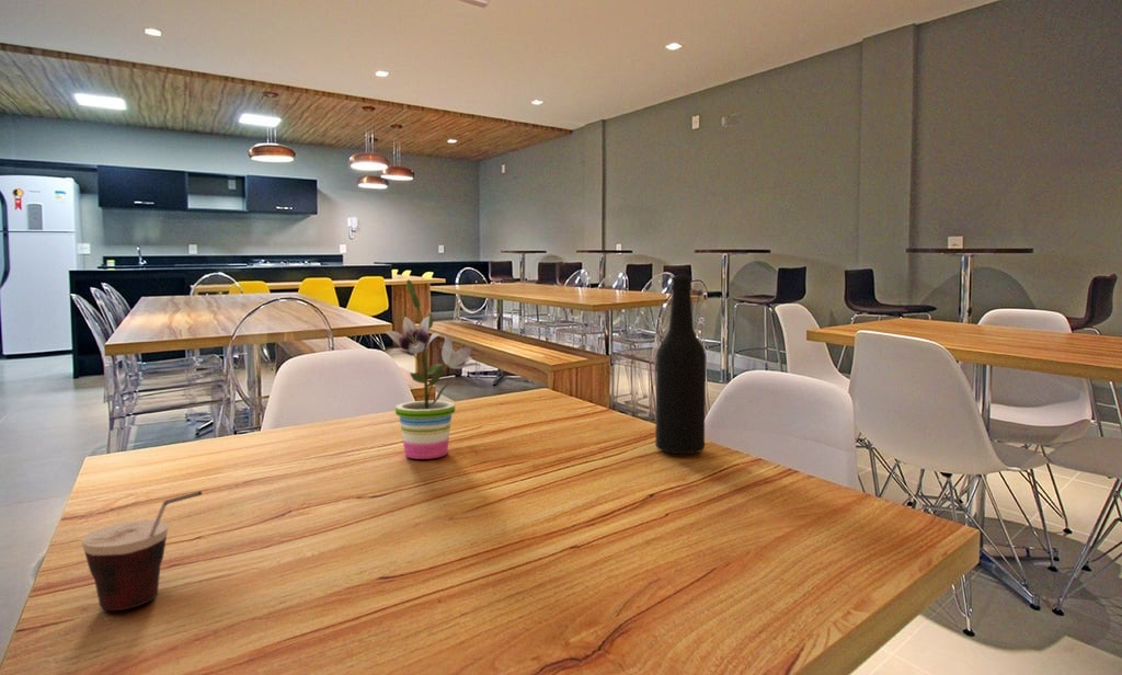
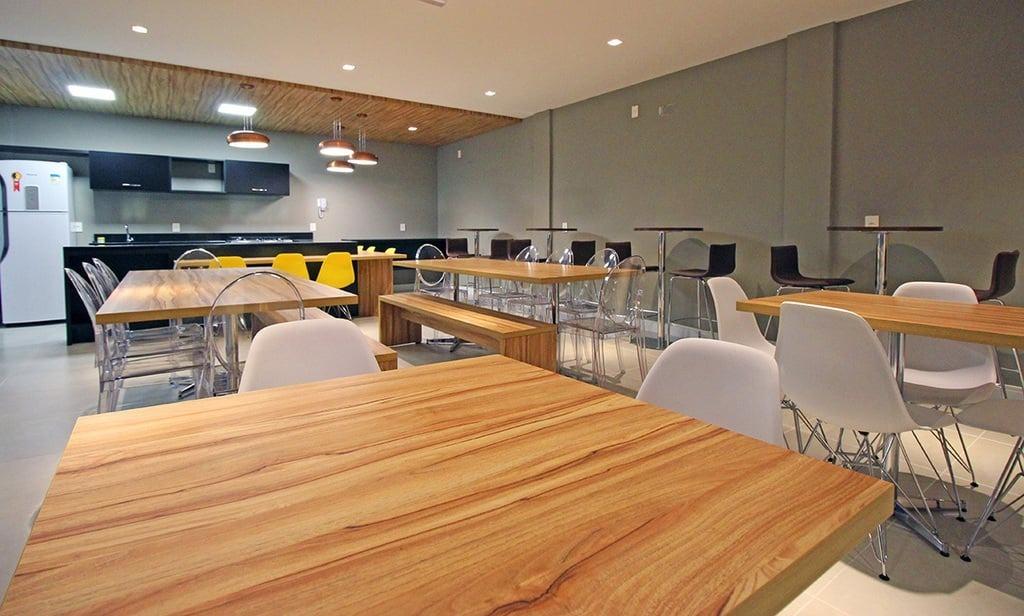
- bottle [654,275,707,456]
- potted plant [385,278,482,460]
- cup [80,490,203,611]
